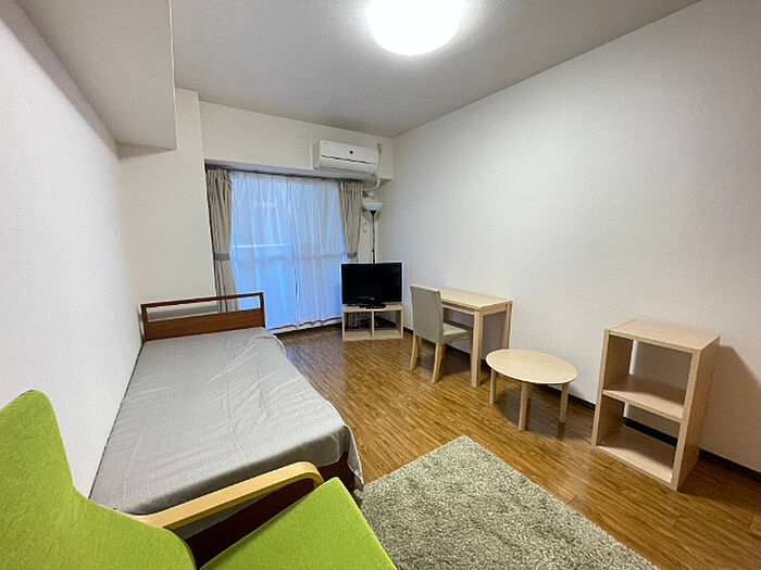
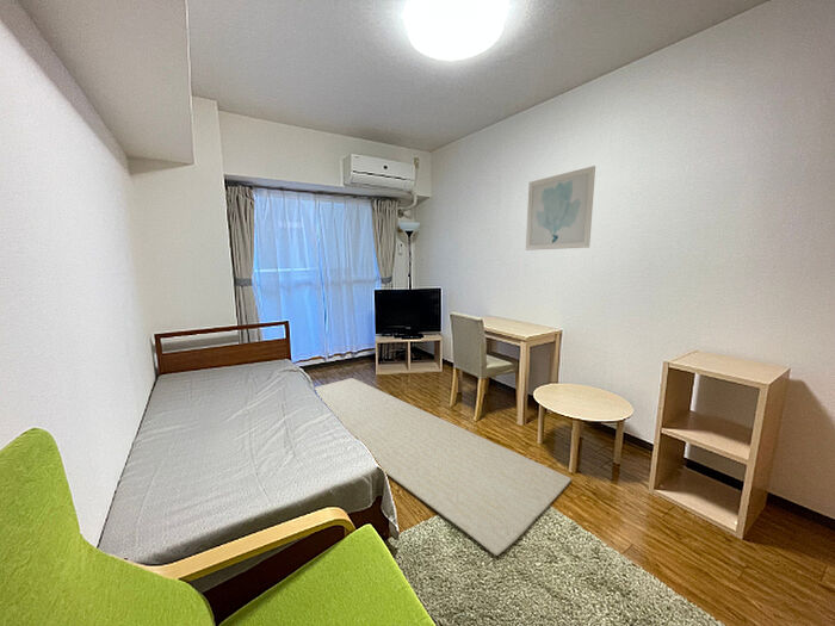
+ wall art [525,165,596,252]
+ rug [314,377,573,557]
